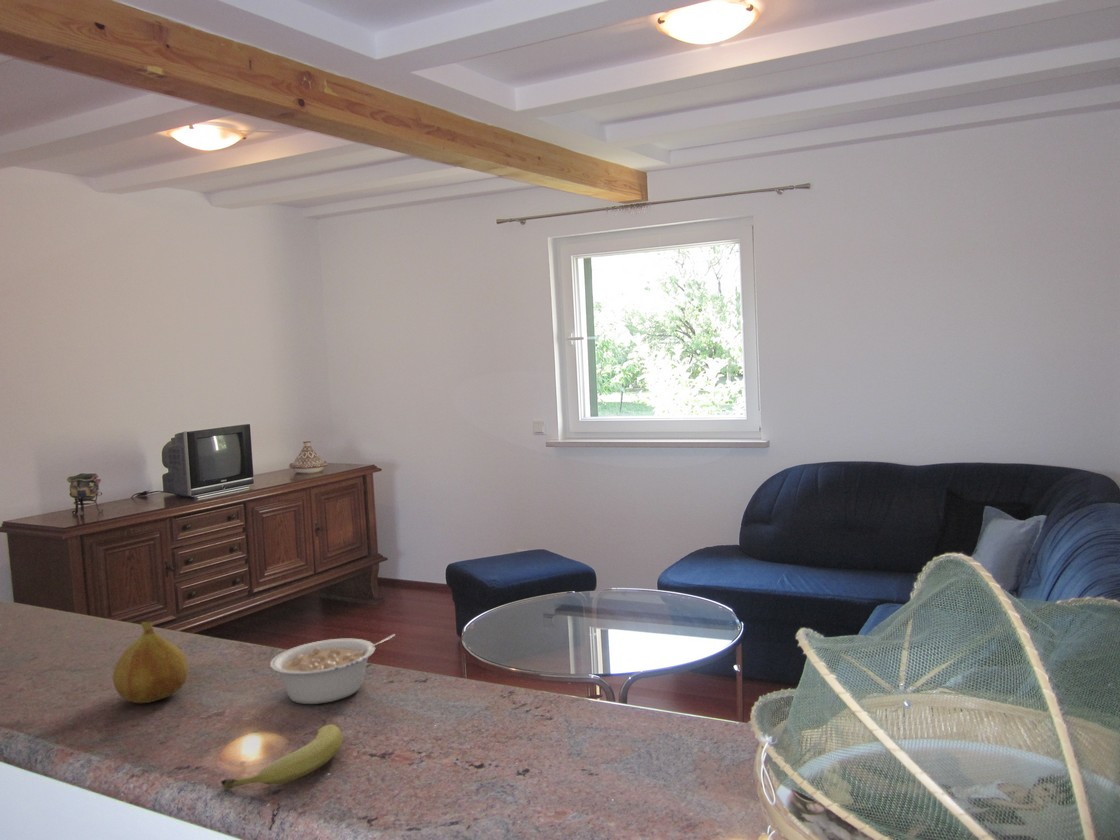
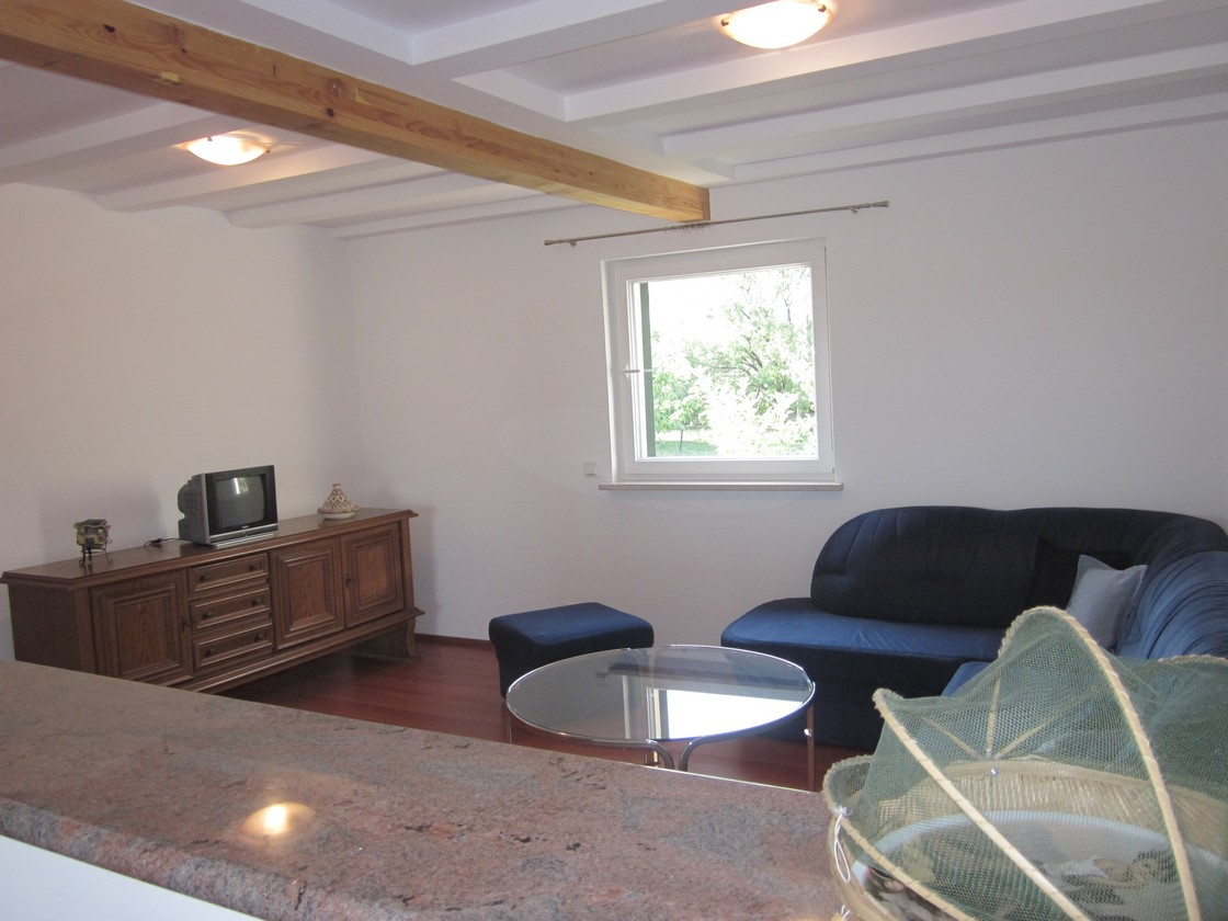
- fruit [220,724,344,791]
- fruit [112,620,189,704]
- legume [269,633,396,705]
